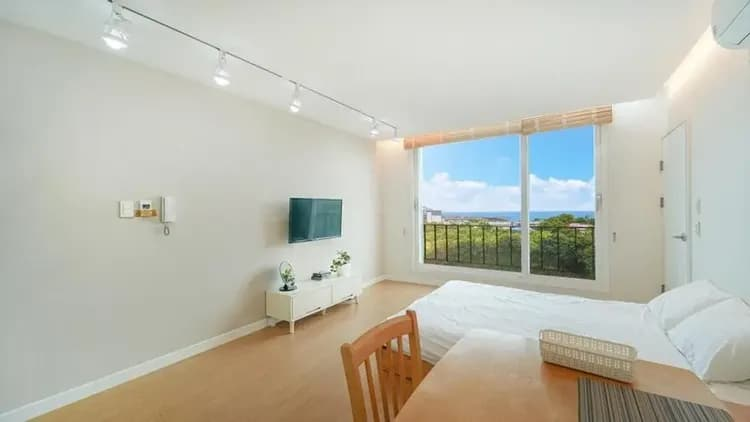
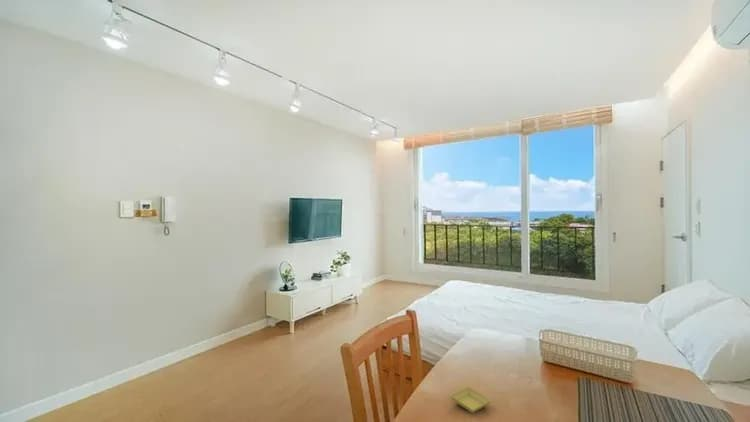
+ saucer [449,386,493,414]
